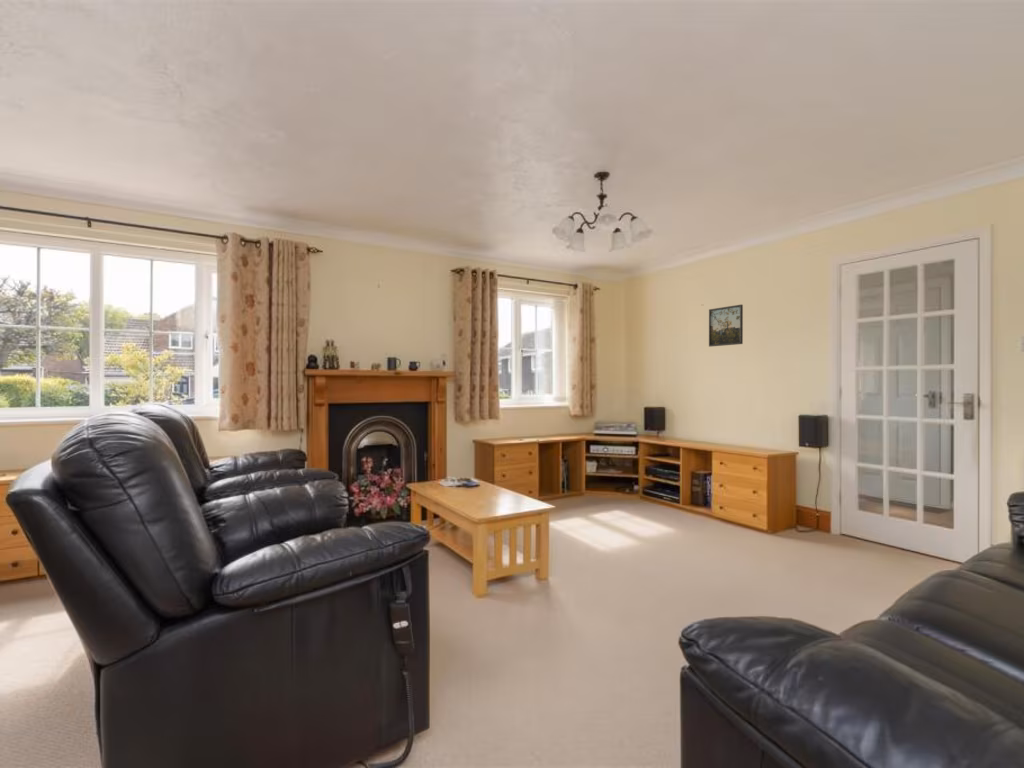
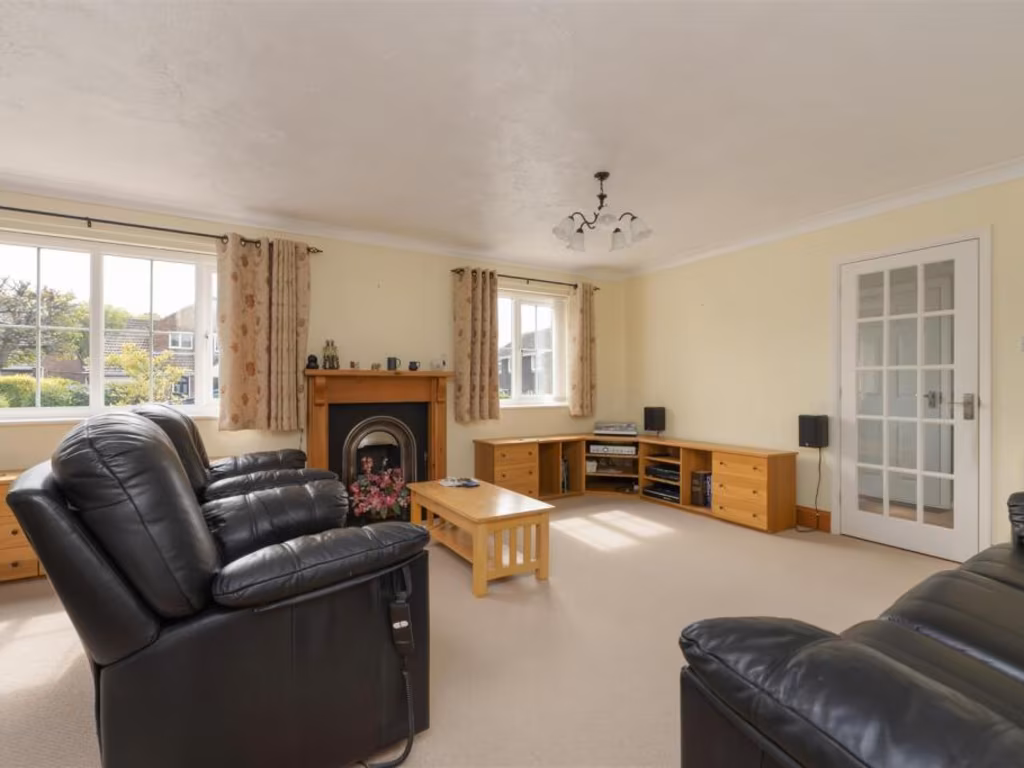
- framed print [708,304,744,348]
